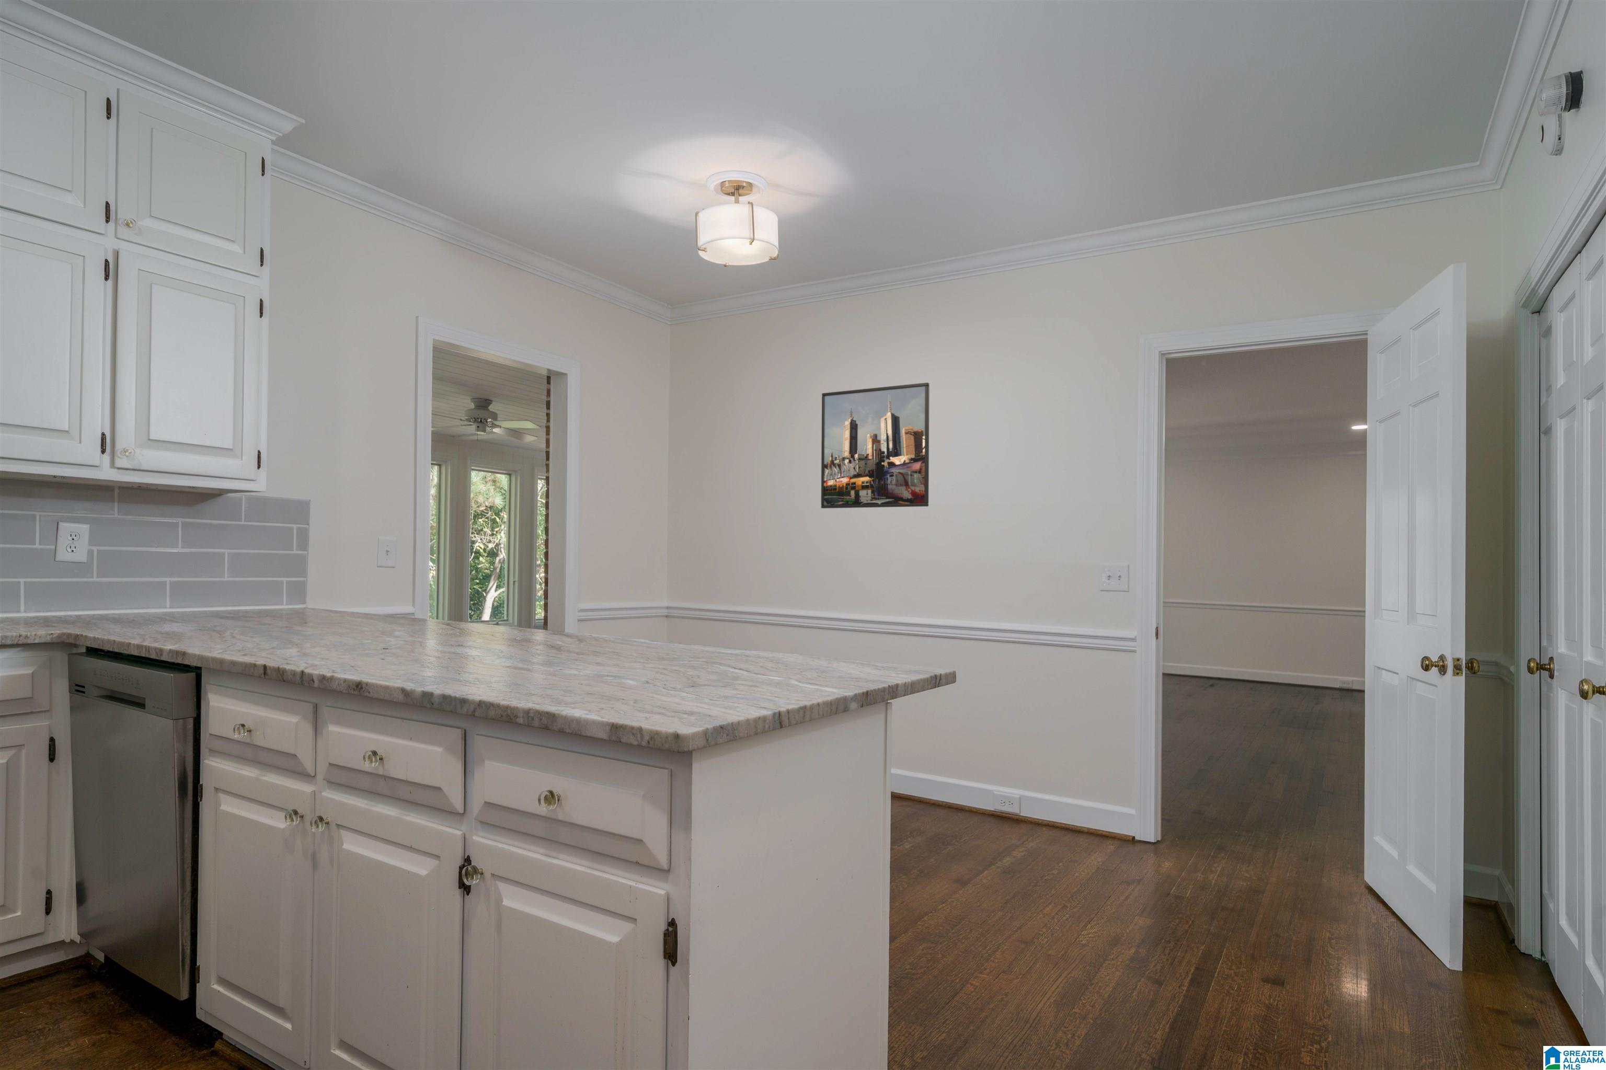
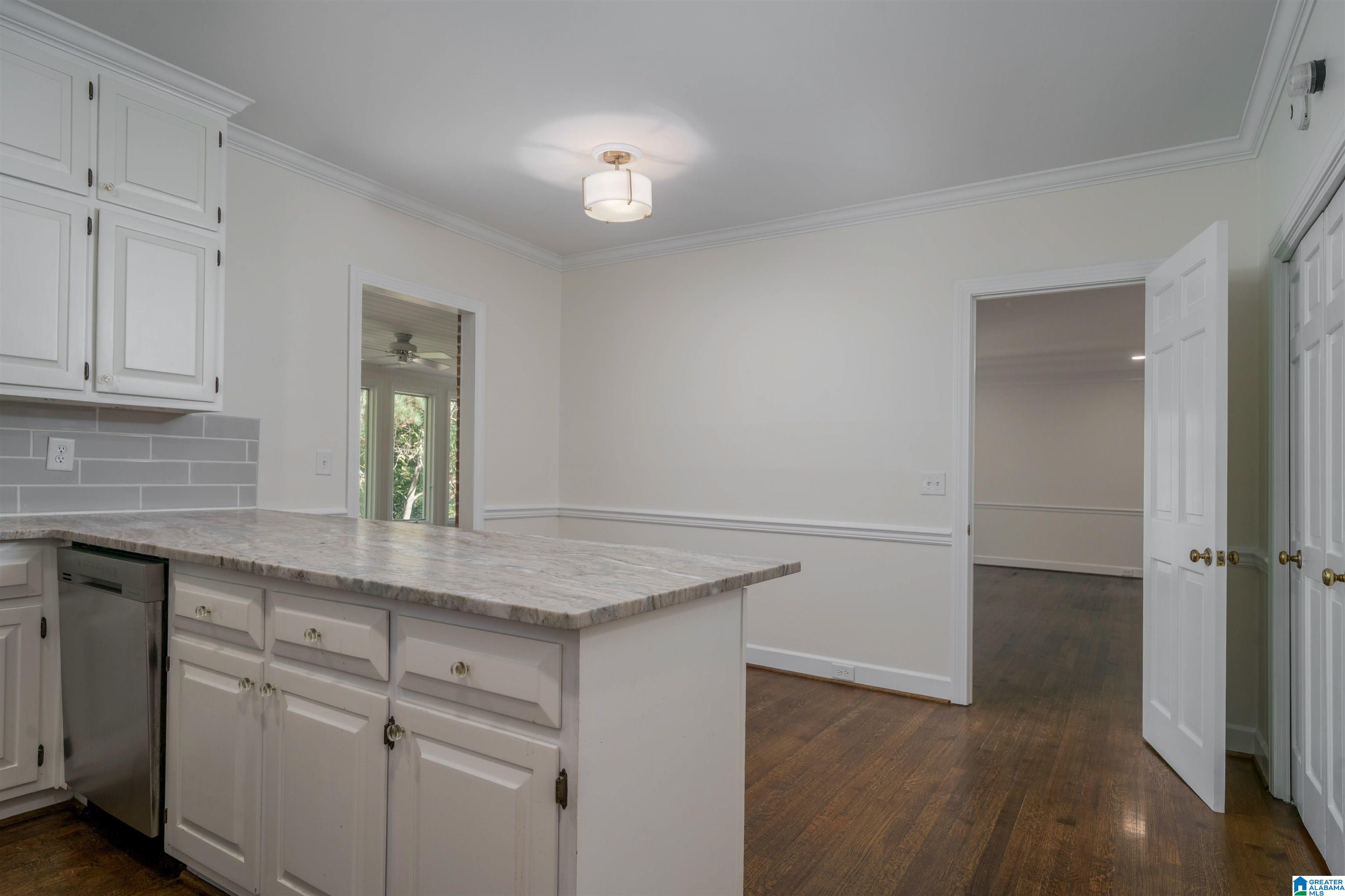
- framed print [820,382,930,509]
